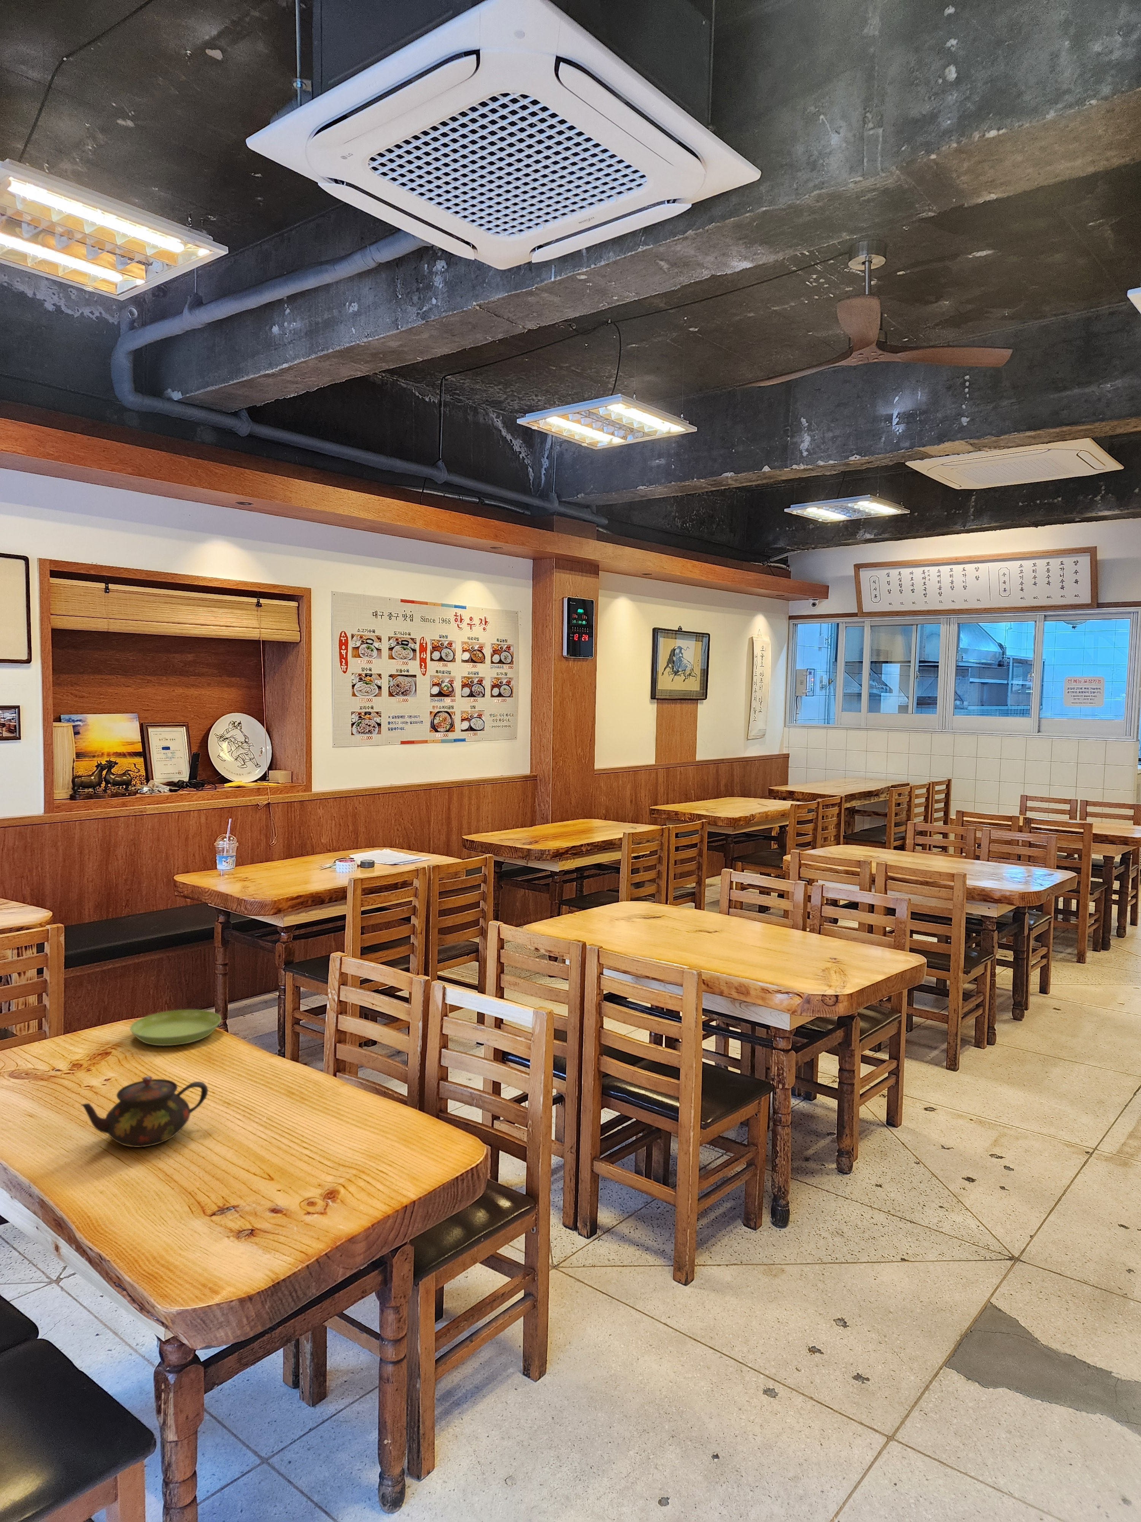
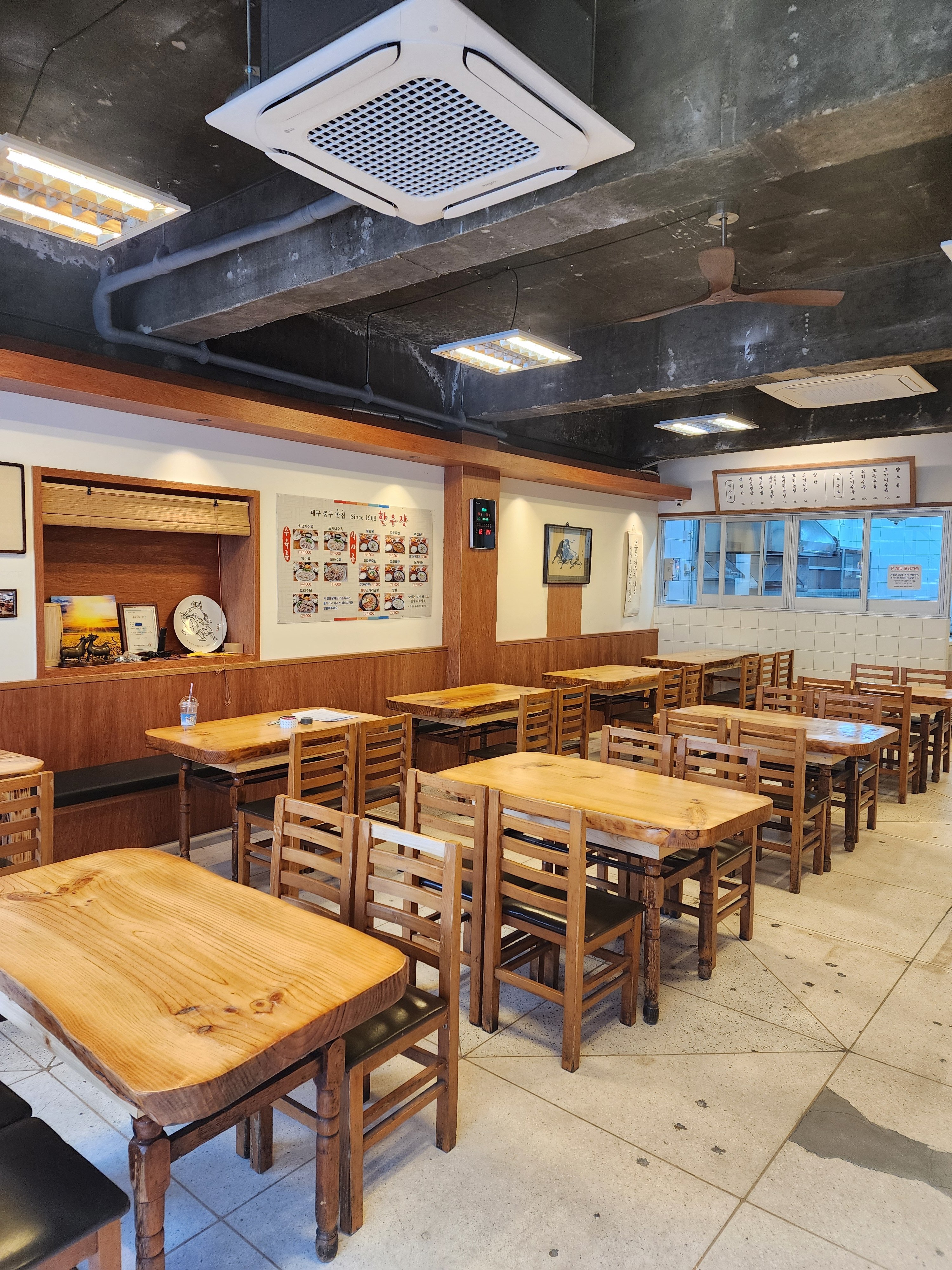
- saucer [129,1009,222,1046]
- teapot [80,1076,209,1148]
